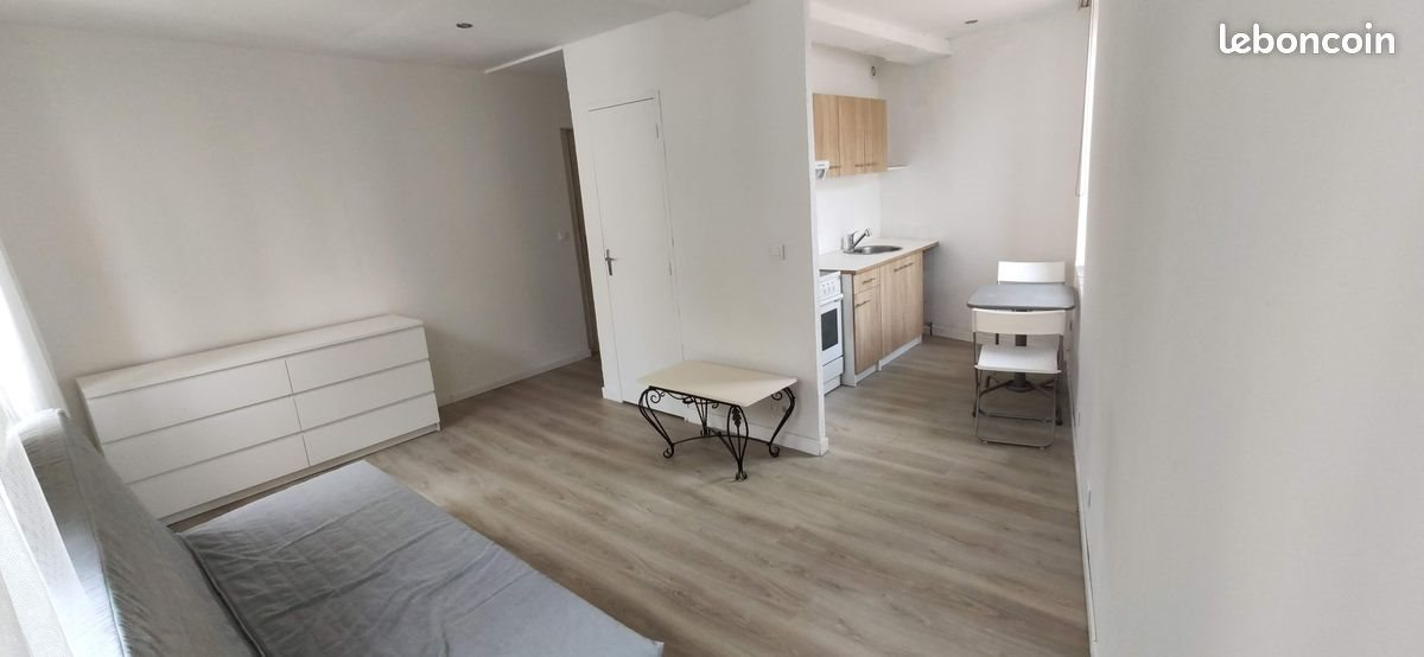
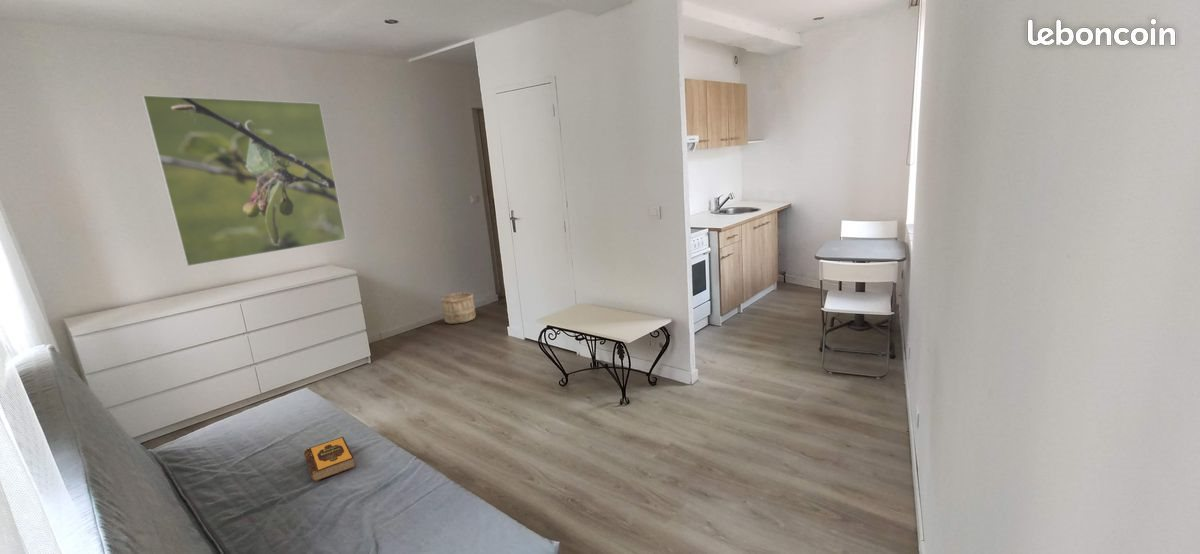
+ hardback book [303,436,357,482]
+ wooden bucket [439,291,476,324]
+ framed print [141,94,347,267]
